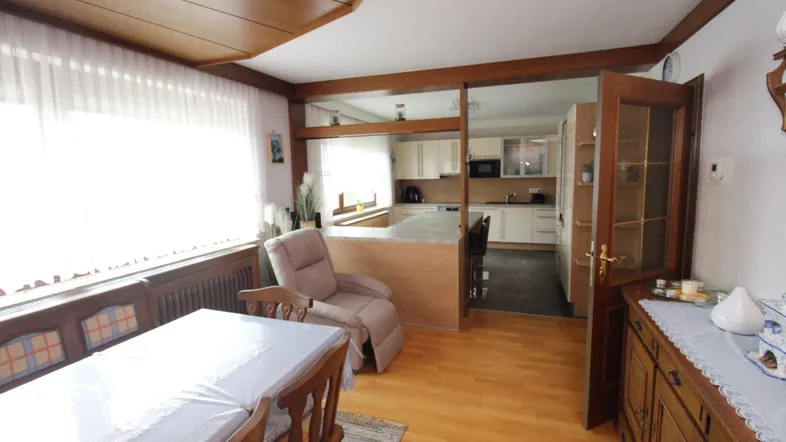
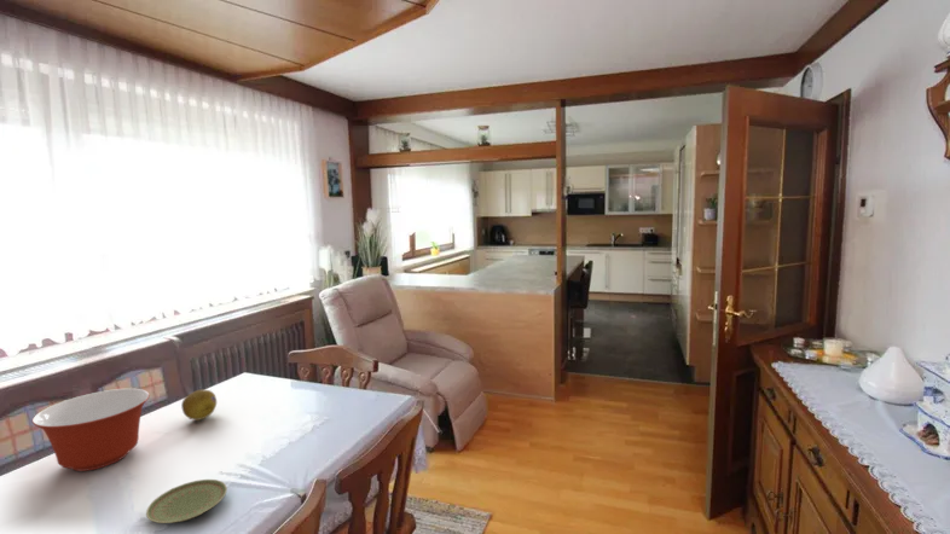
+ plate [145,478,228,524]
+ fruit [180,388,218,422]
+ mixing bowl [31,388,151,472]
